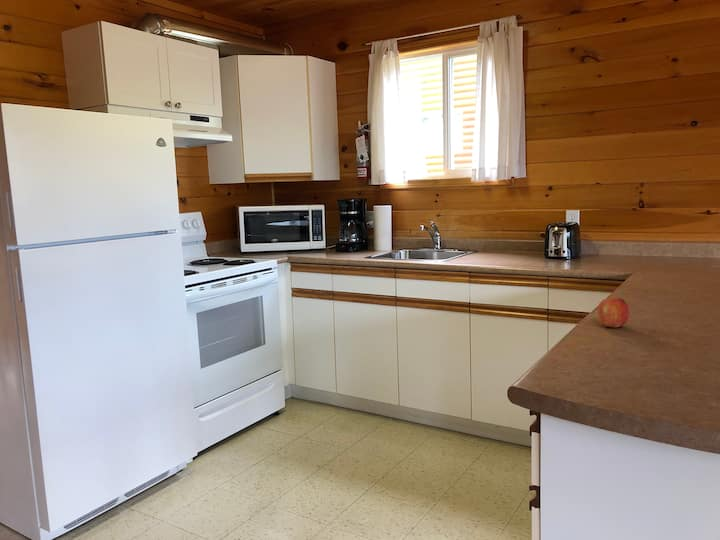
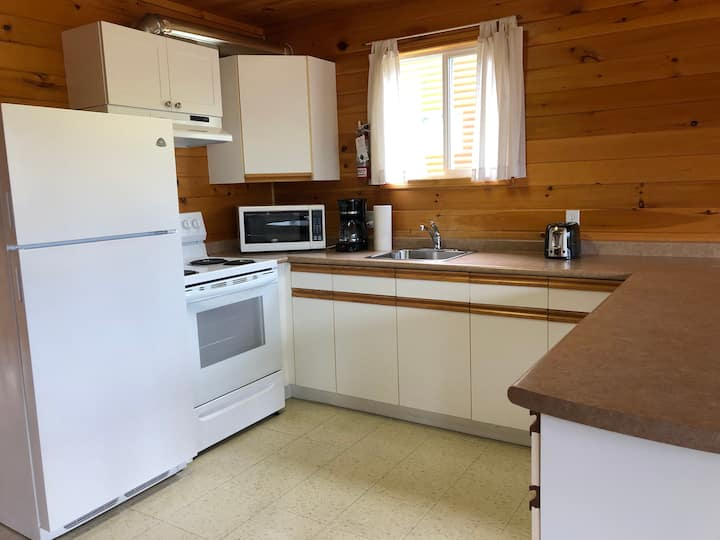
- fruit [596,297,630,328]
